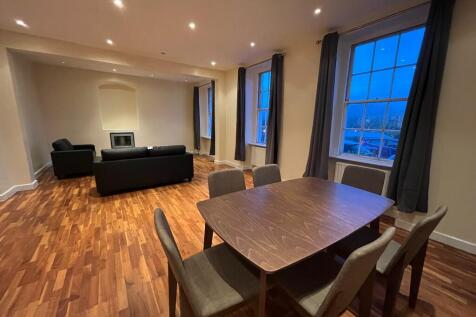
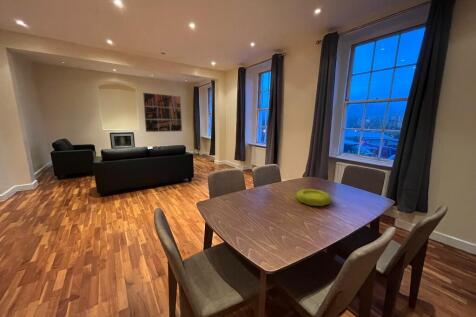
+ wall art [142,92,183,133]
+ bowl [295,188,332,207]
